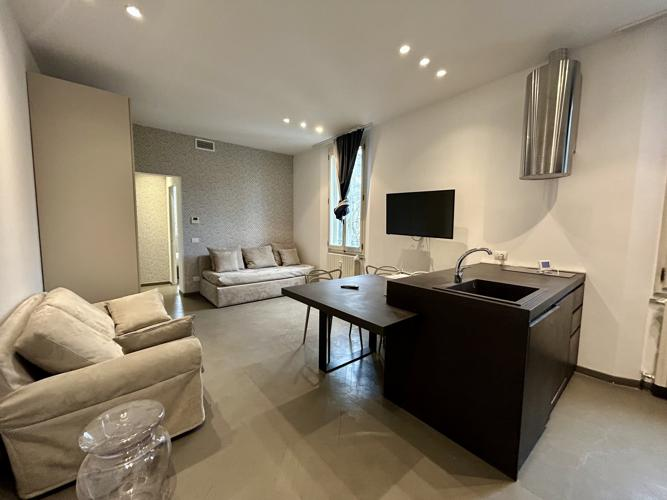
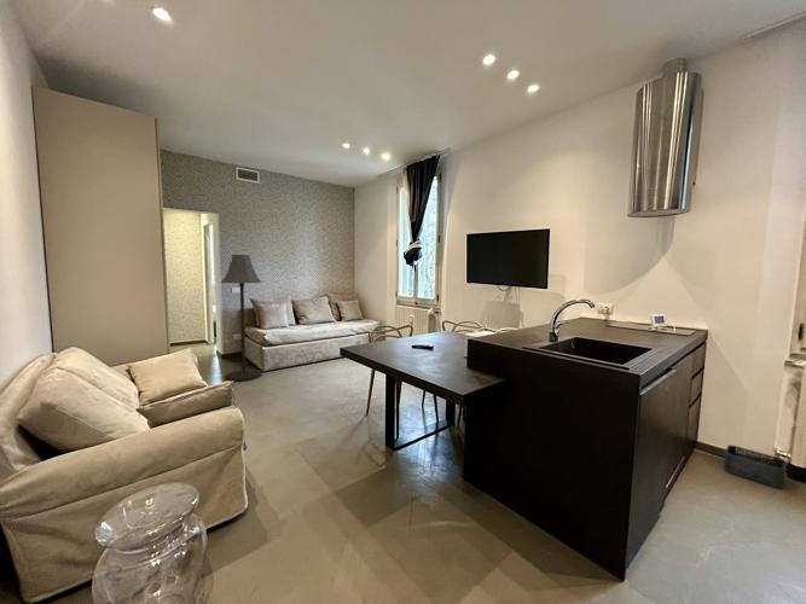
+ storage bin [723,443,788,489]
+ floor lamp [220,254,263,383]
